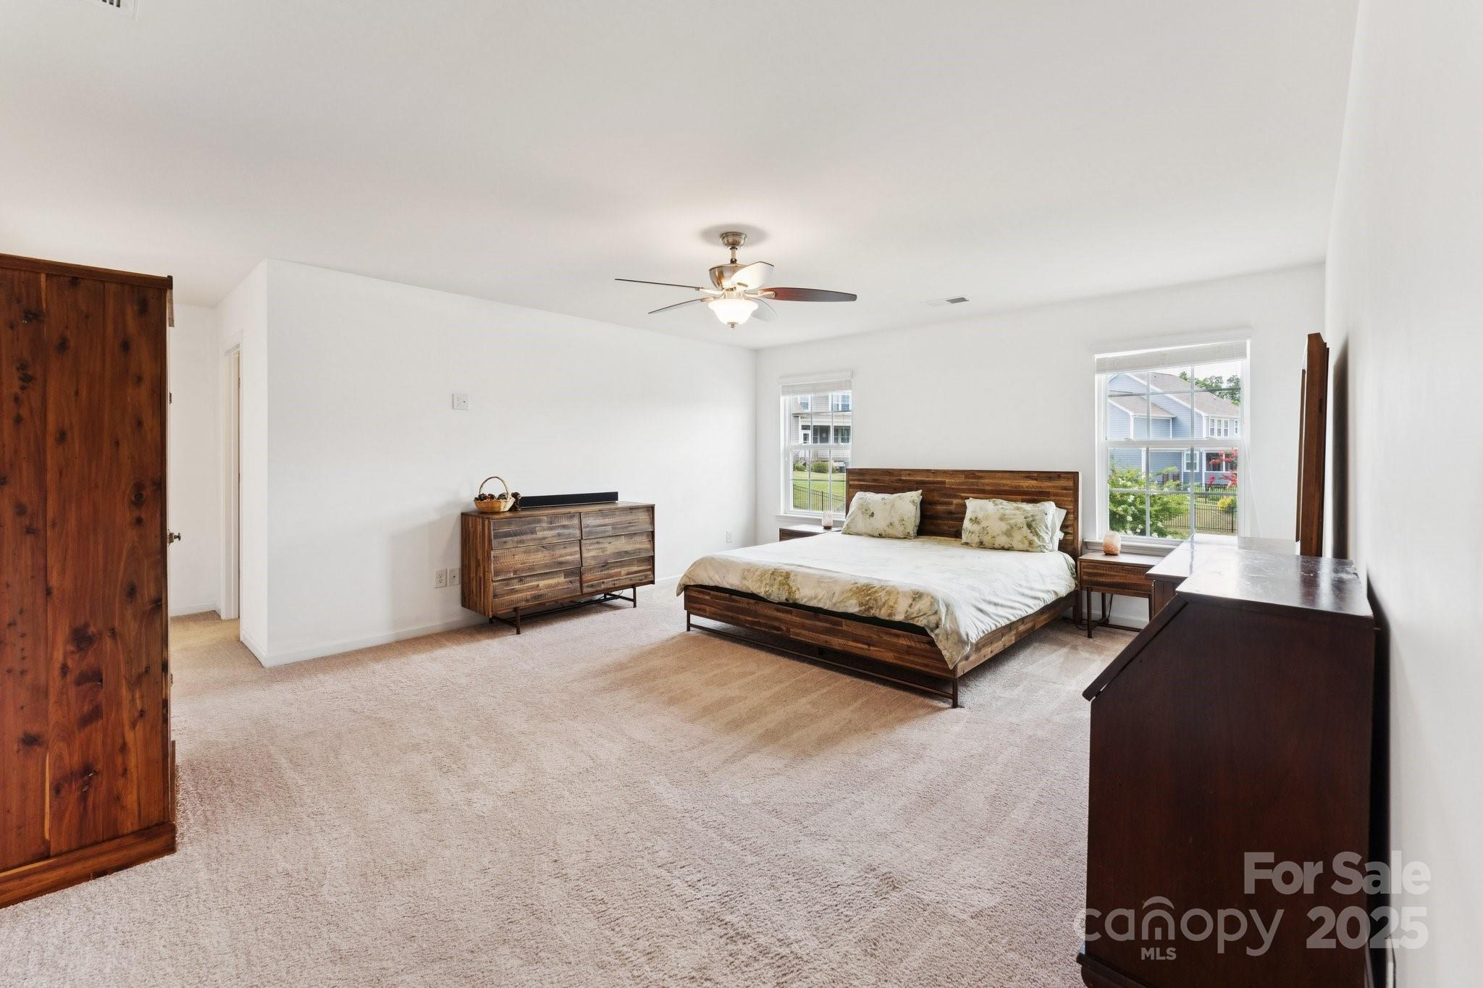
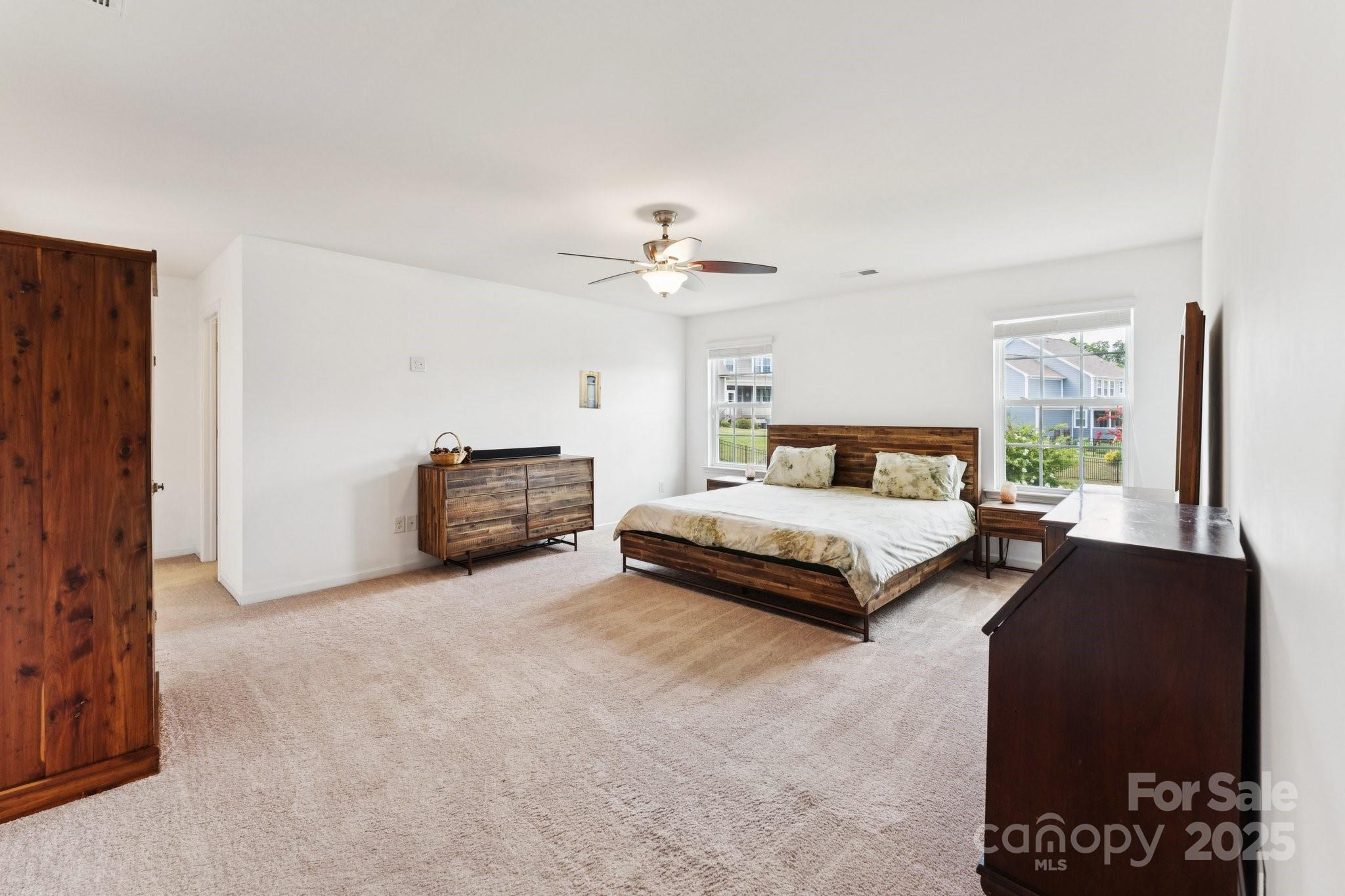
+ wall art [579,370,602,410]
